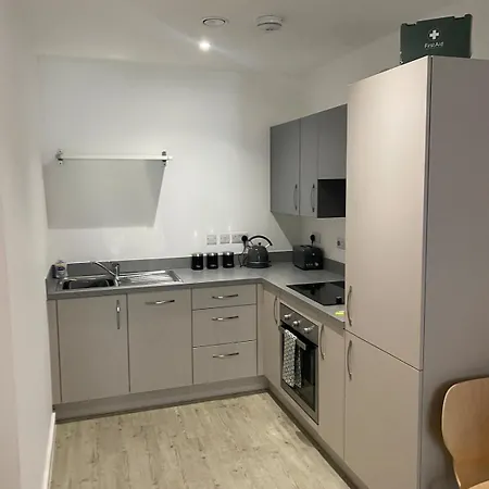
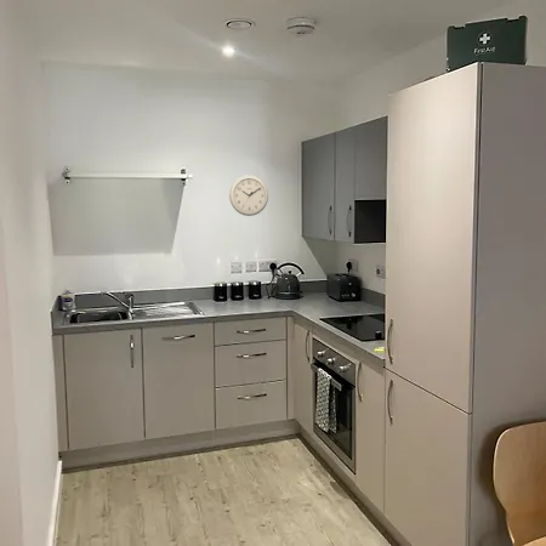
+ wall clock [228,174,269,217]
